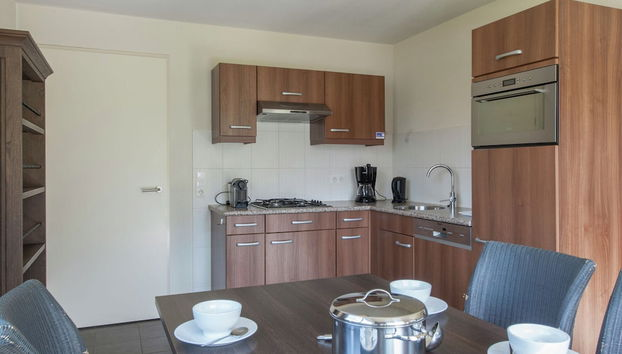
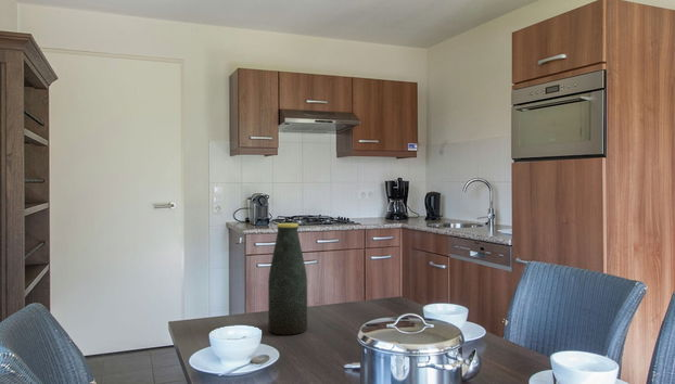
+ bottle [267,222,308,336]
